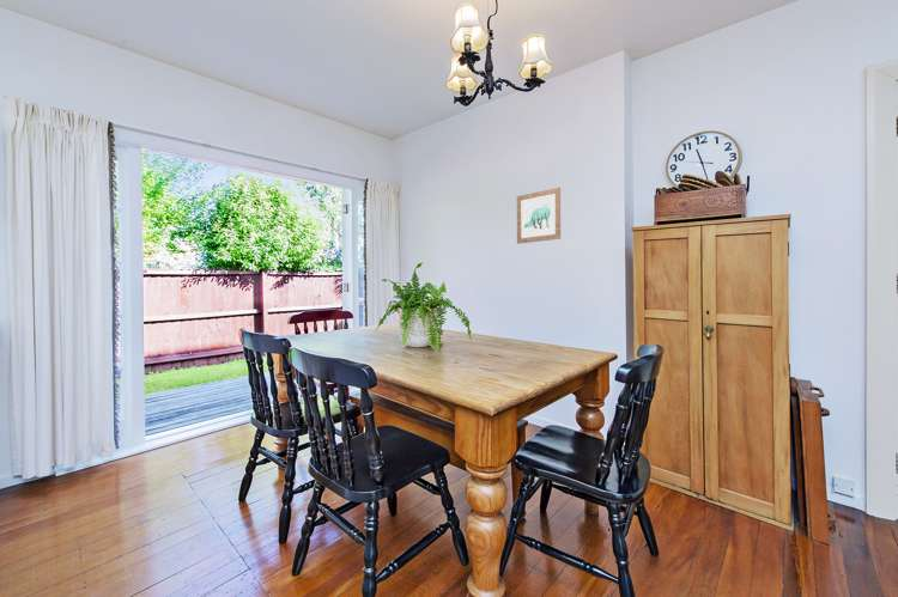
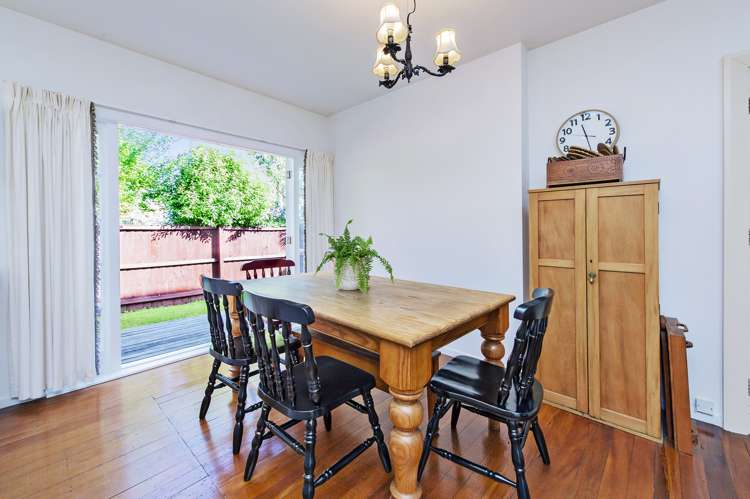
- wall art [516,187,562,245]
